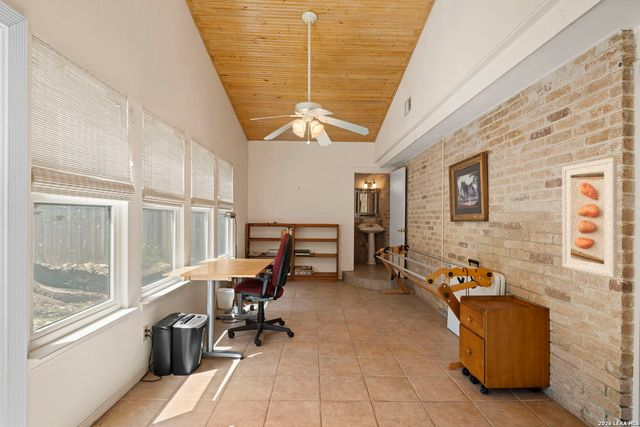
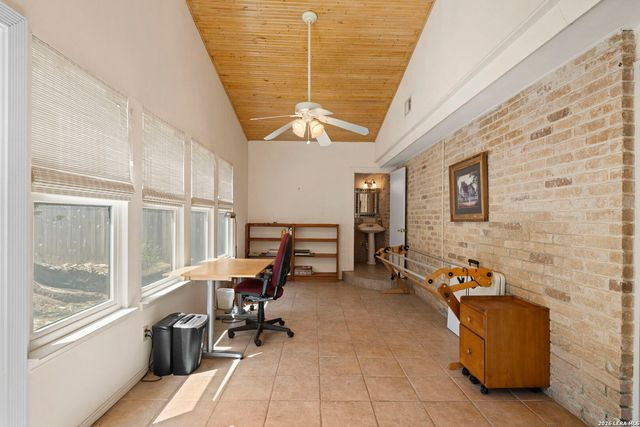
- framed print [561,157,618,279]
